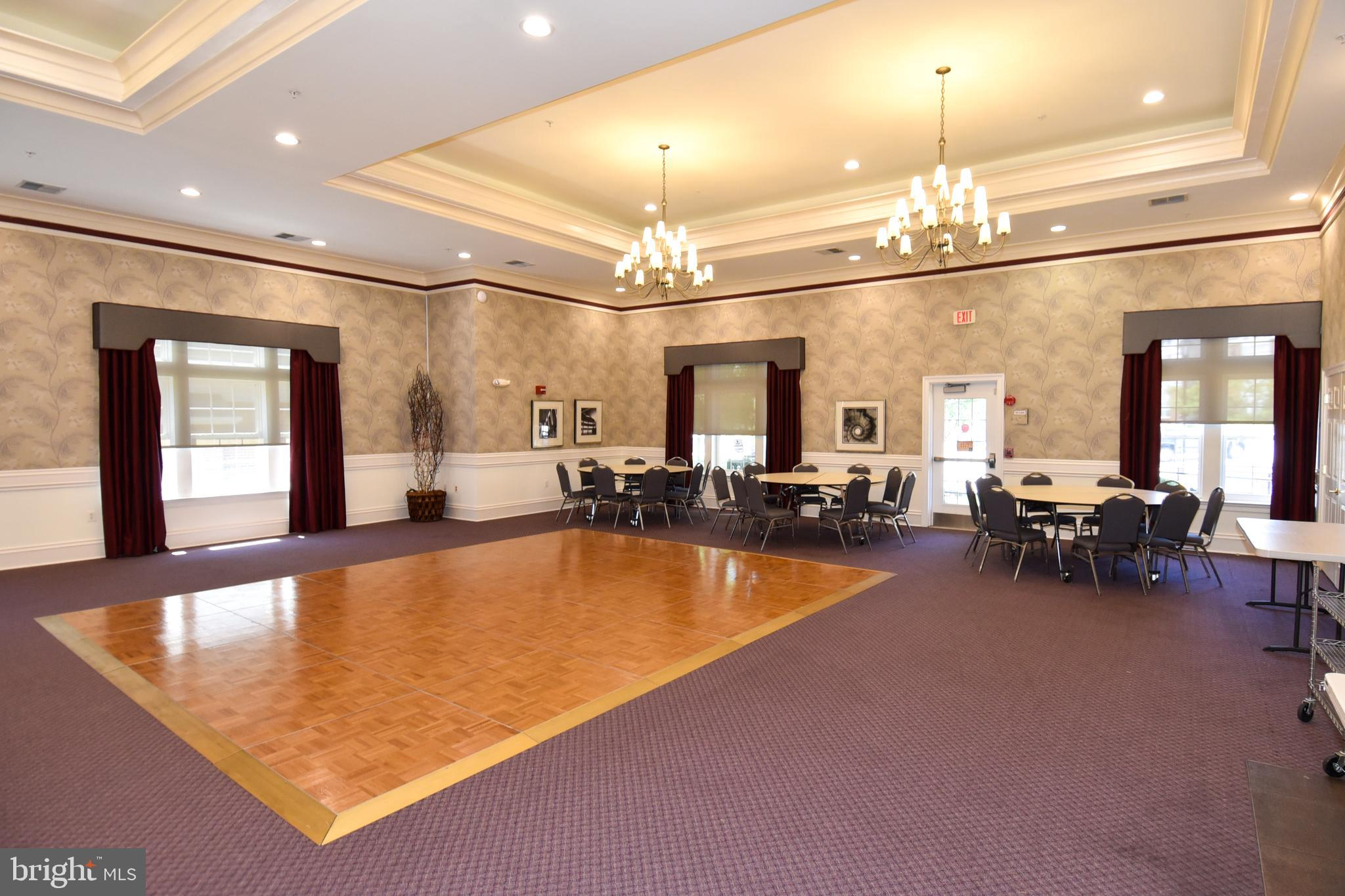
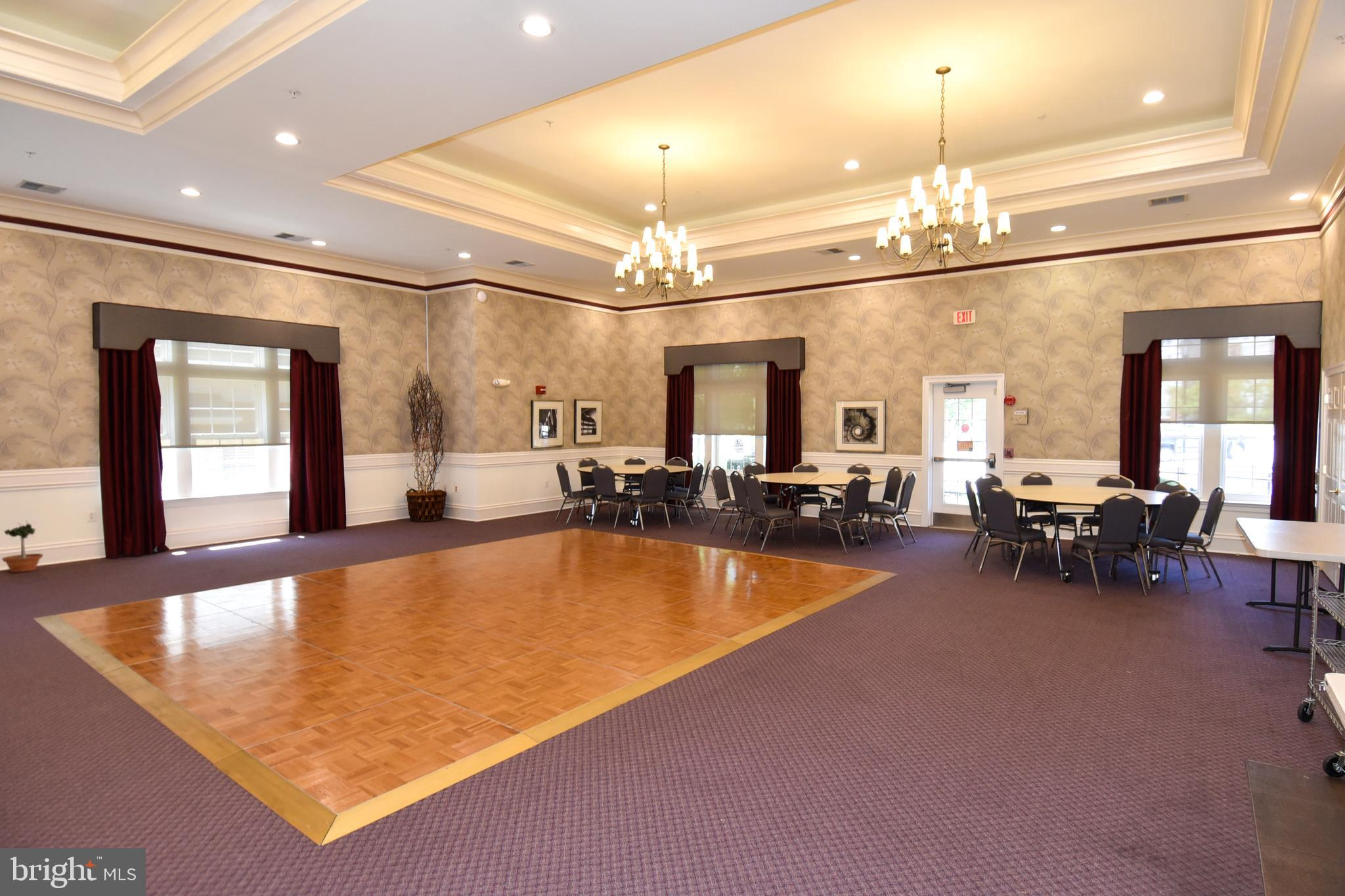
+ potted tree [1,521,44,573]
